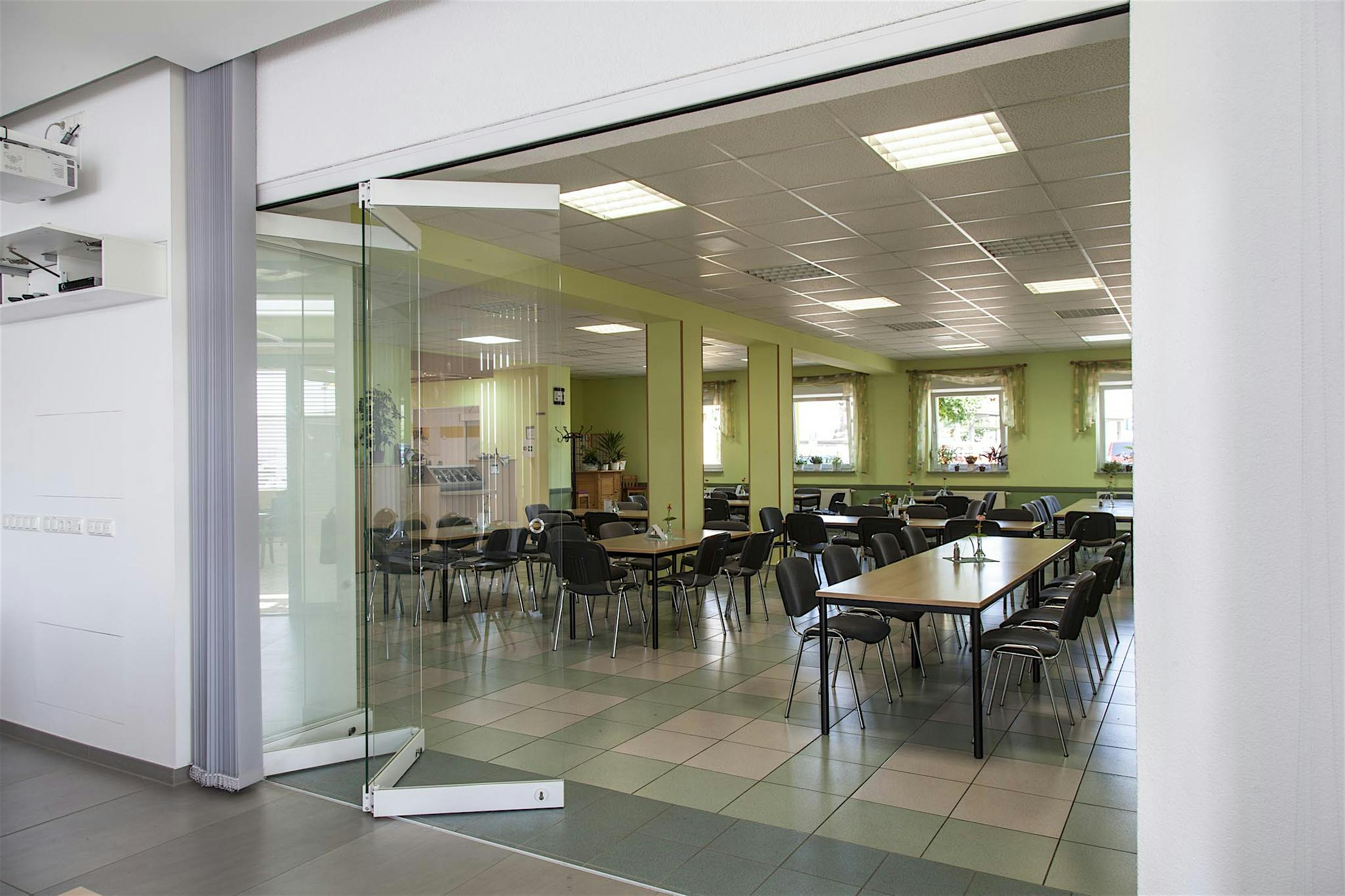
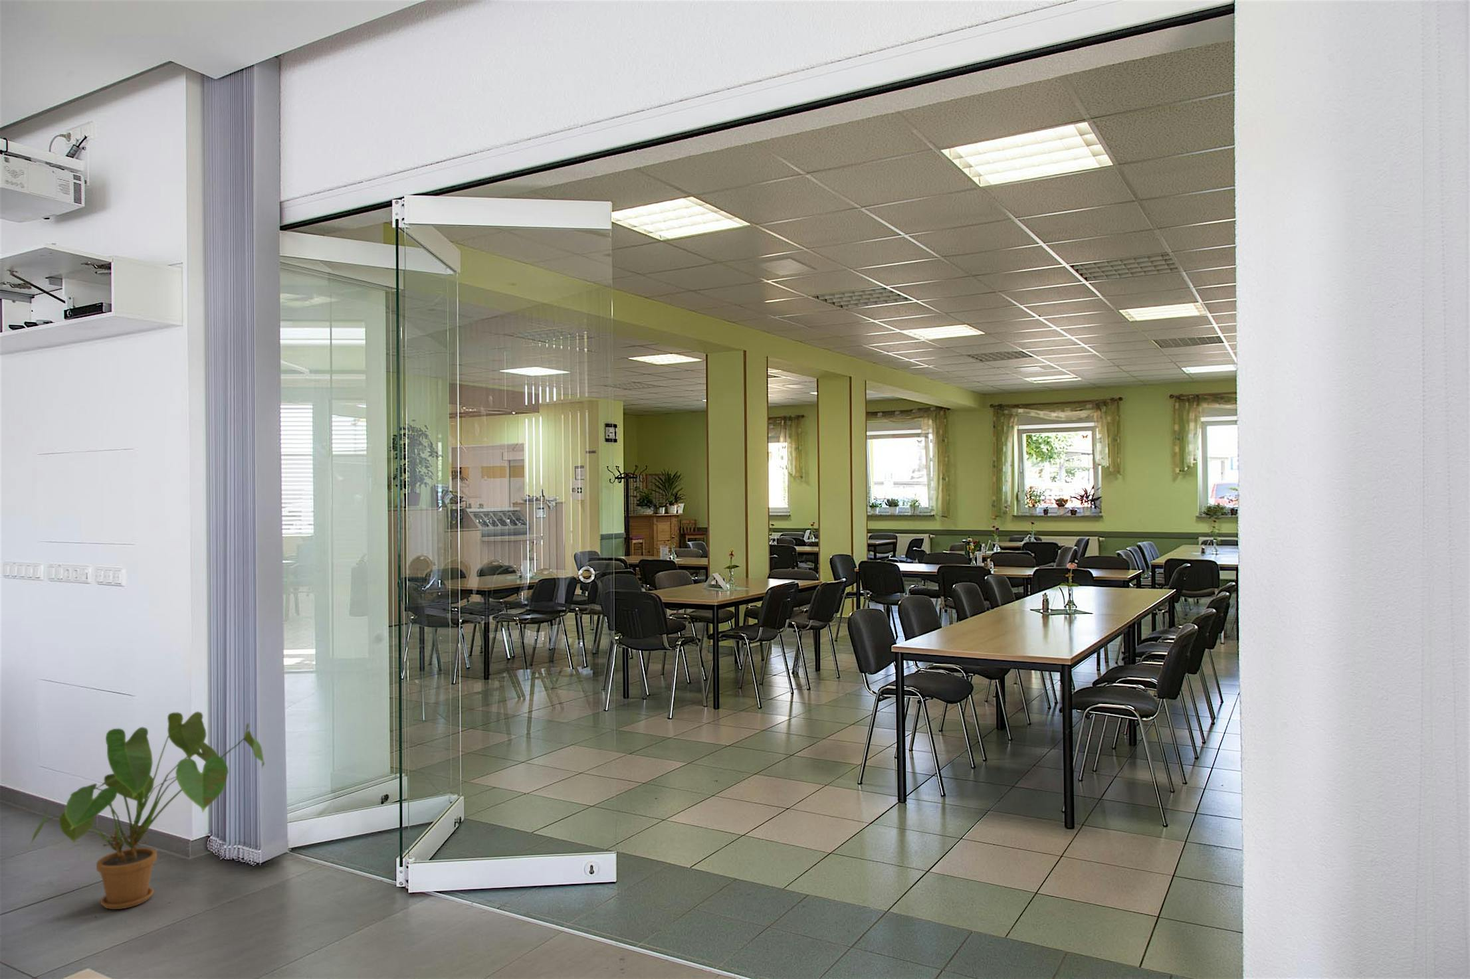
+ house plant [28,710,266,910]
